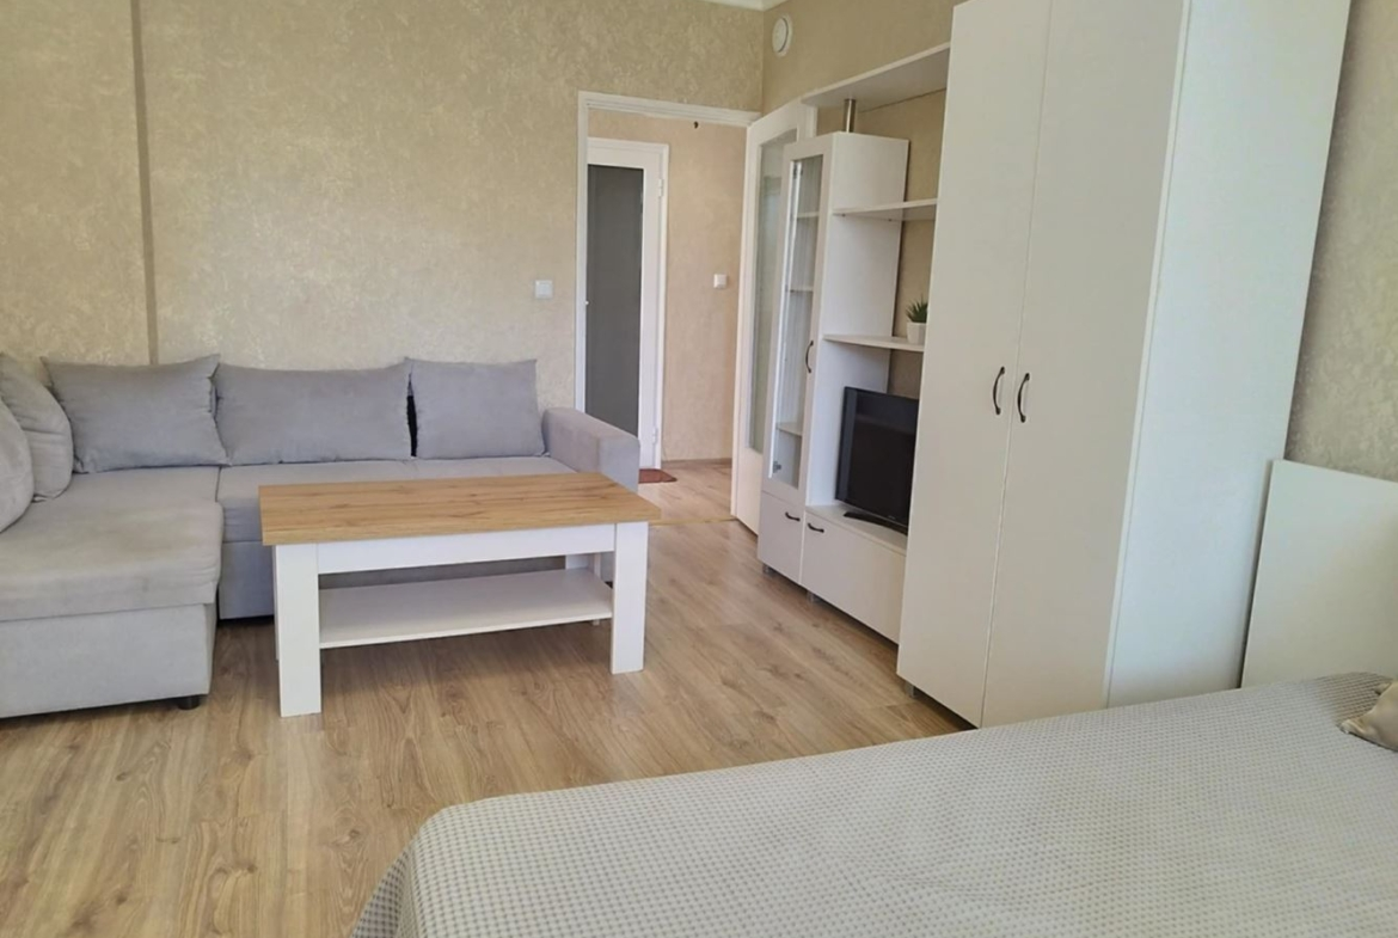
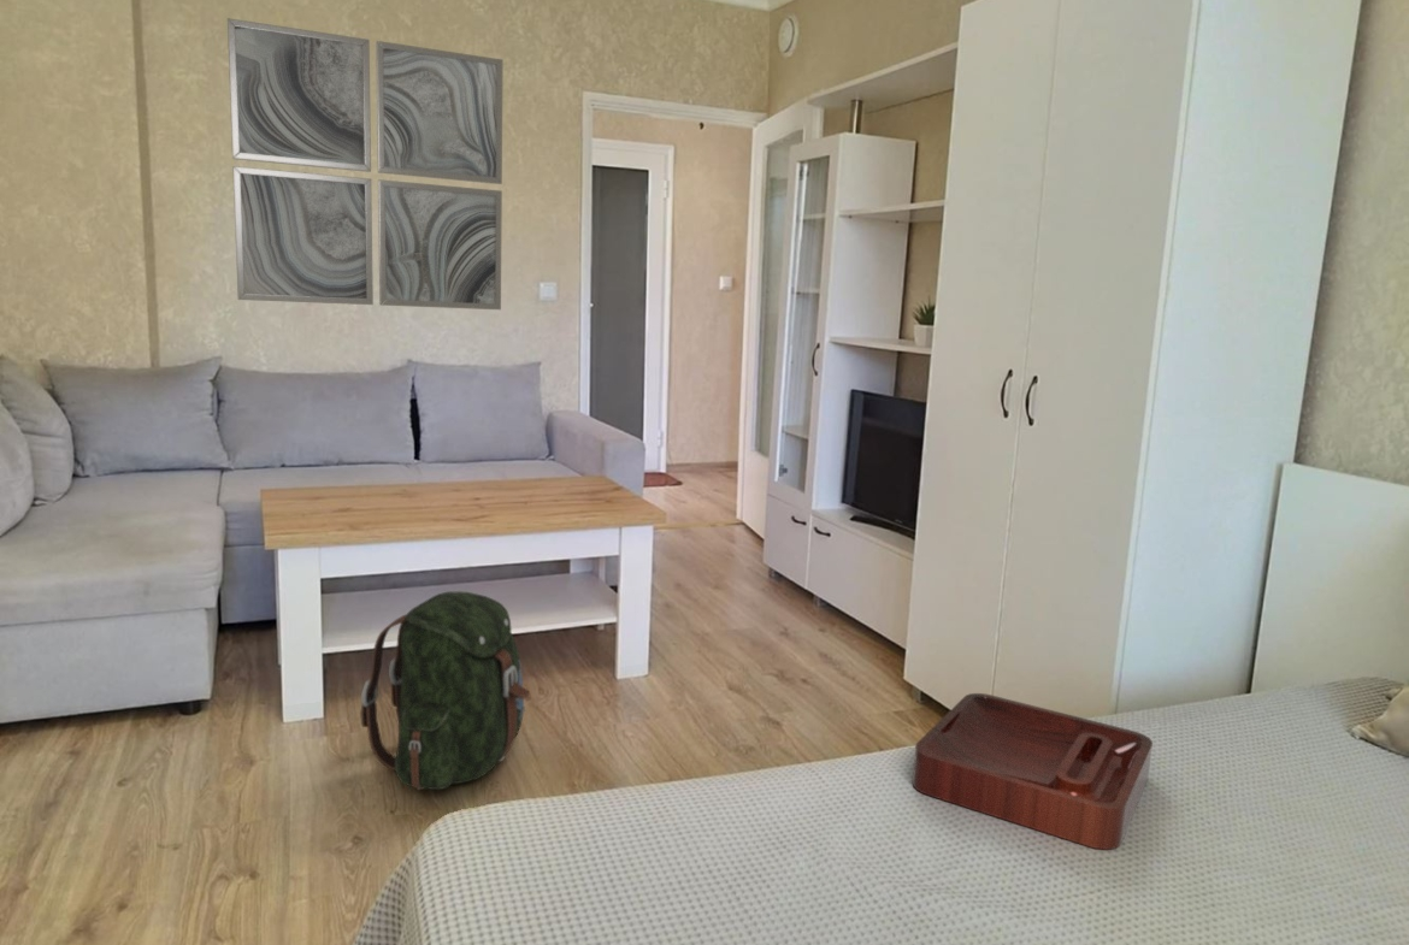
+ backpack [359,590,531,791]
+ wall art [226,17,505,311]
+ decorative tray [912,692,1154,851]
